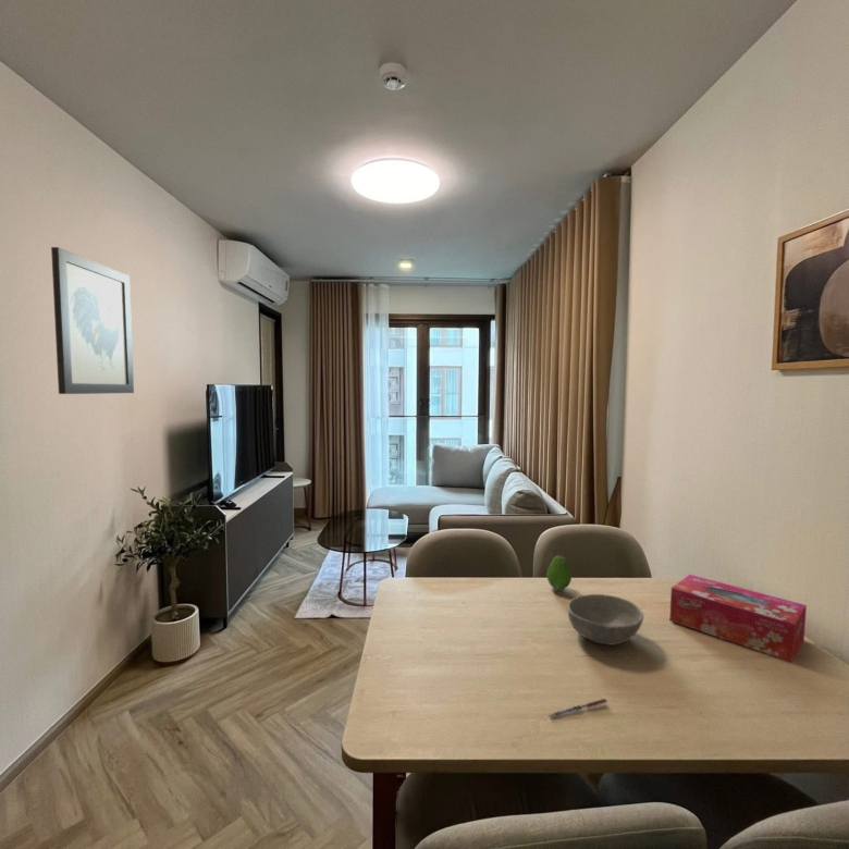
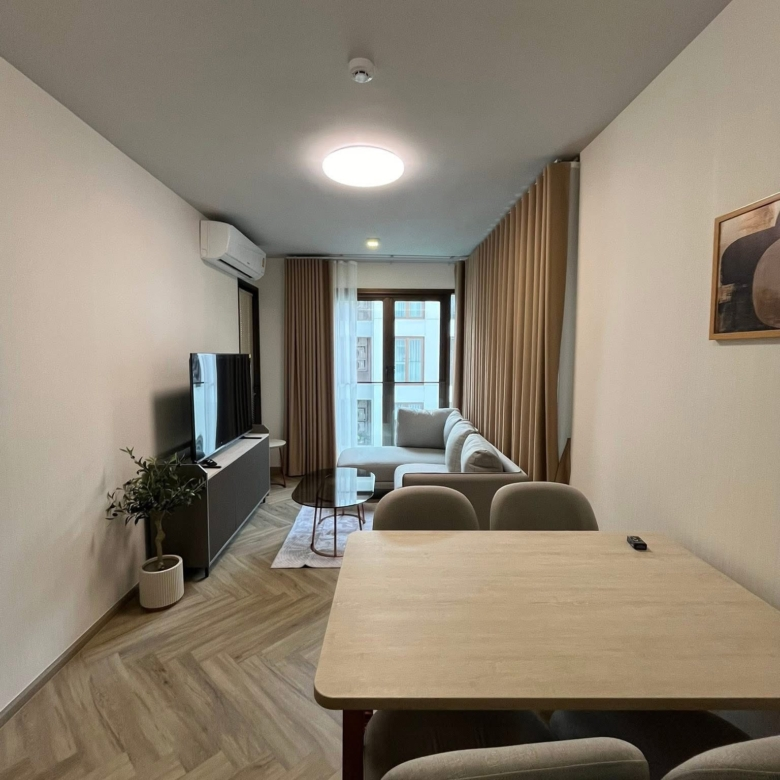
- tissue box [668,574,808,663]
- bowl [567,593,644,647]
- wall art [50,246,135,395]
- fruit [546,554,573,591]
- pen [549,698,608,718]
